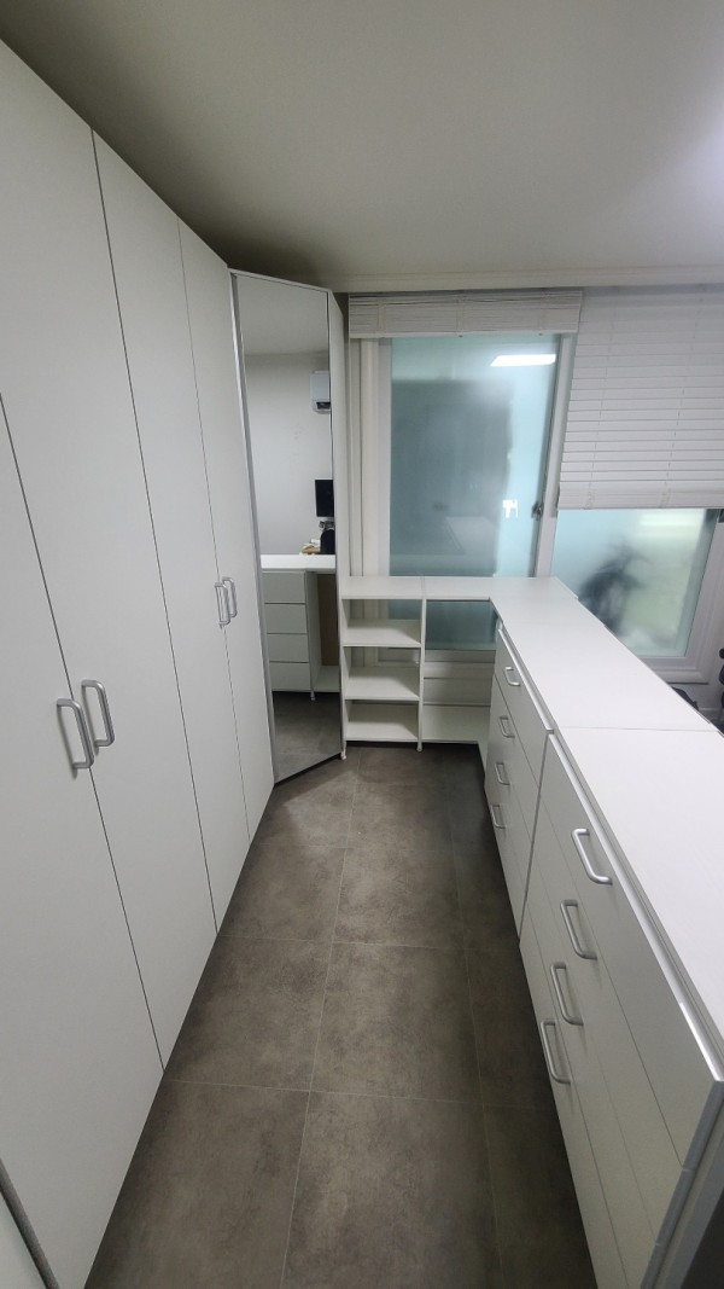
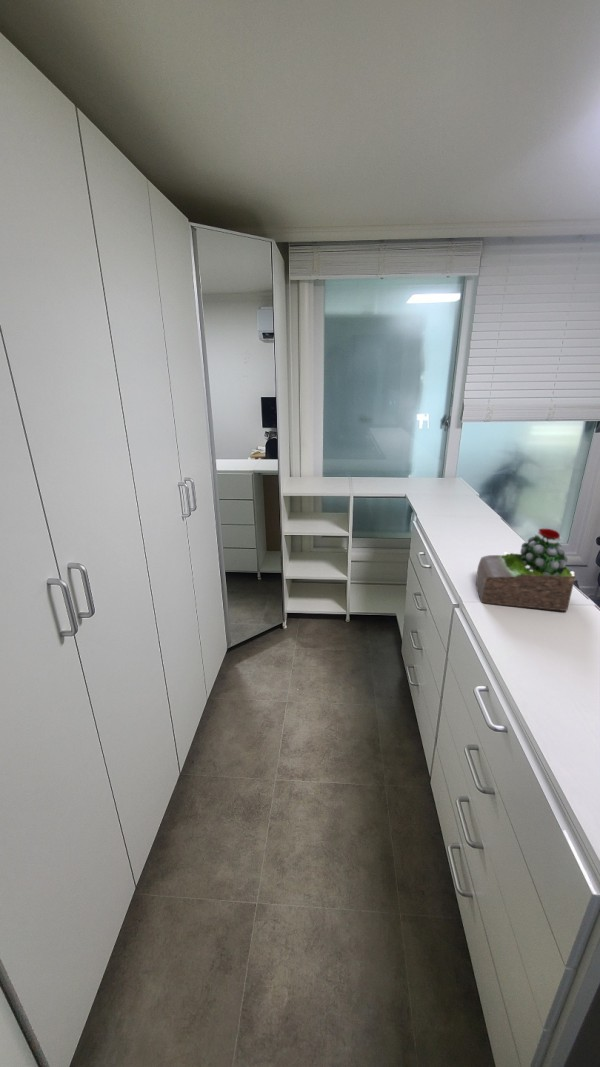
+ succulent plant [475,528,576,612]
